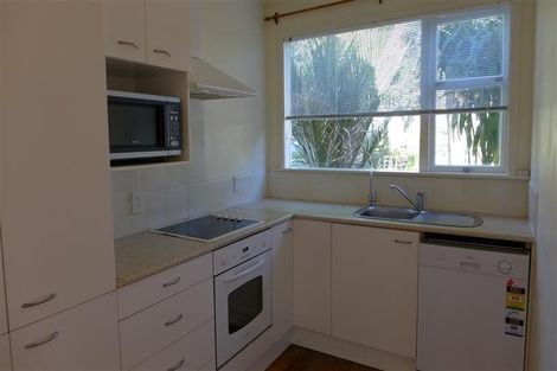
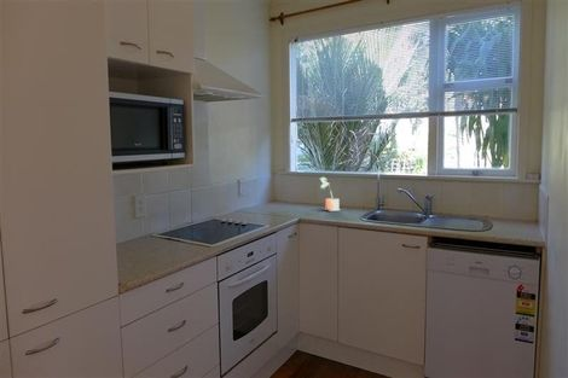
+ potted plant [318,175,341,213]
